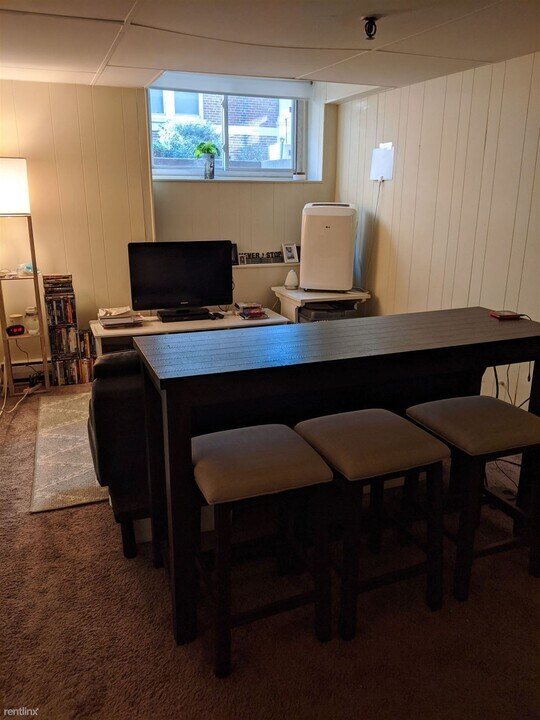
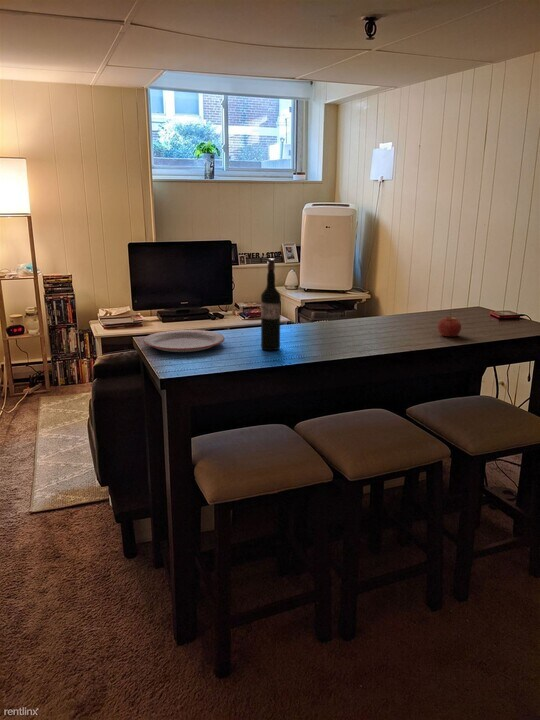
+ plate [142,329,226,353]
+ wine bottle [260,258,282,351]
+ apple [437,313,462,337]
